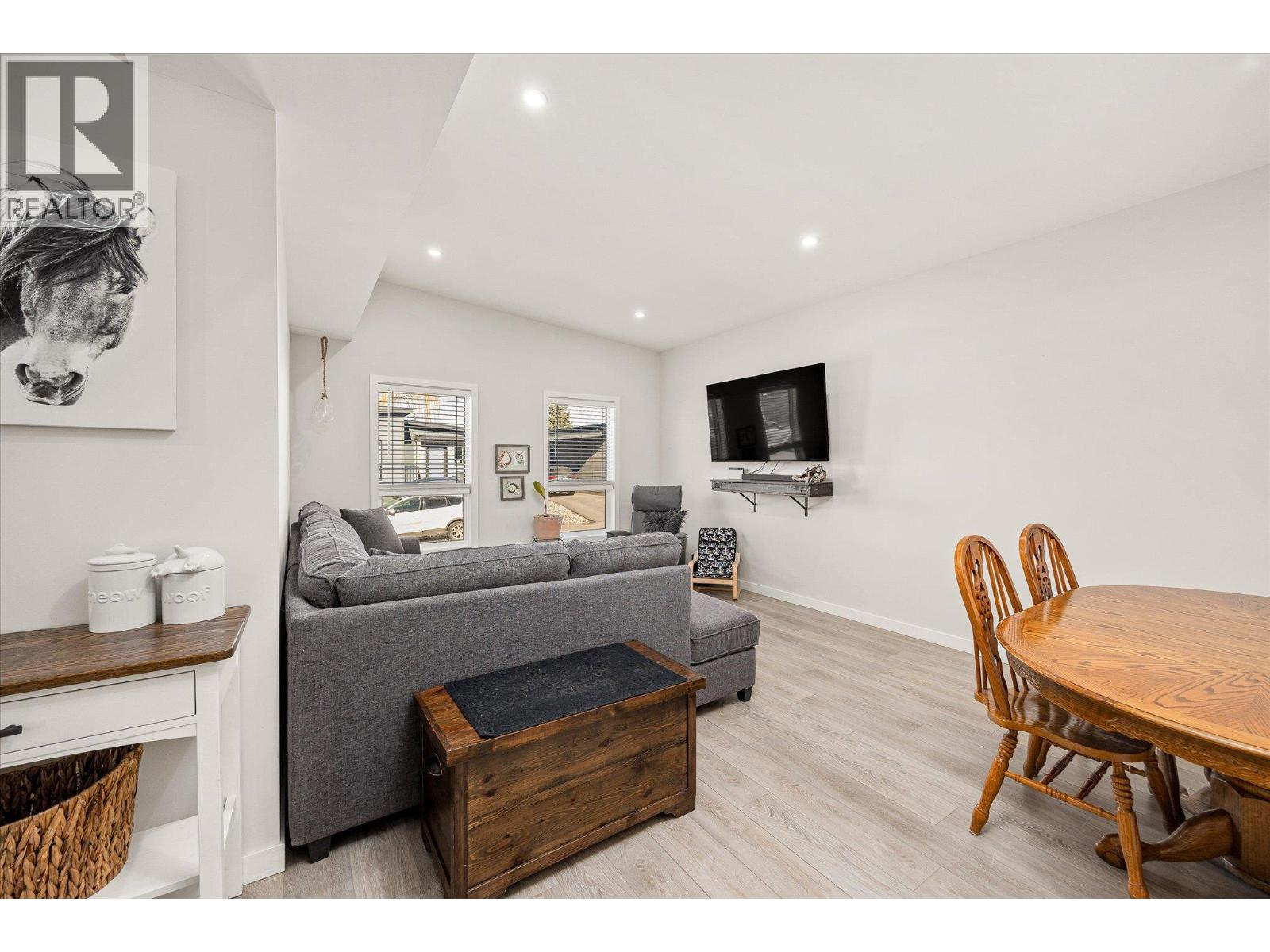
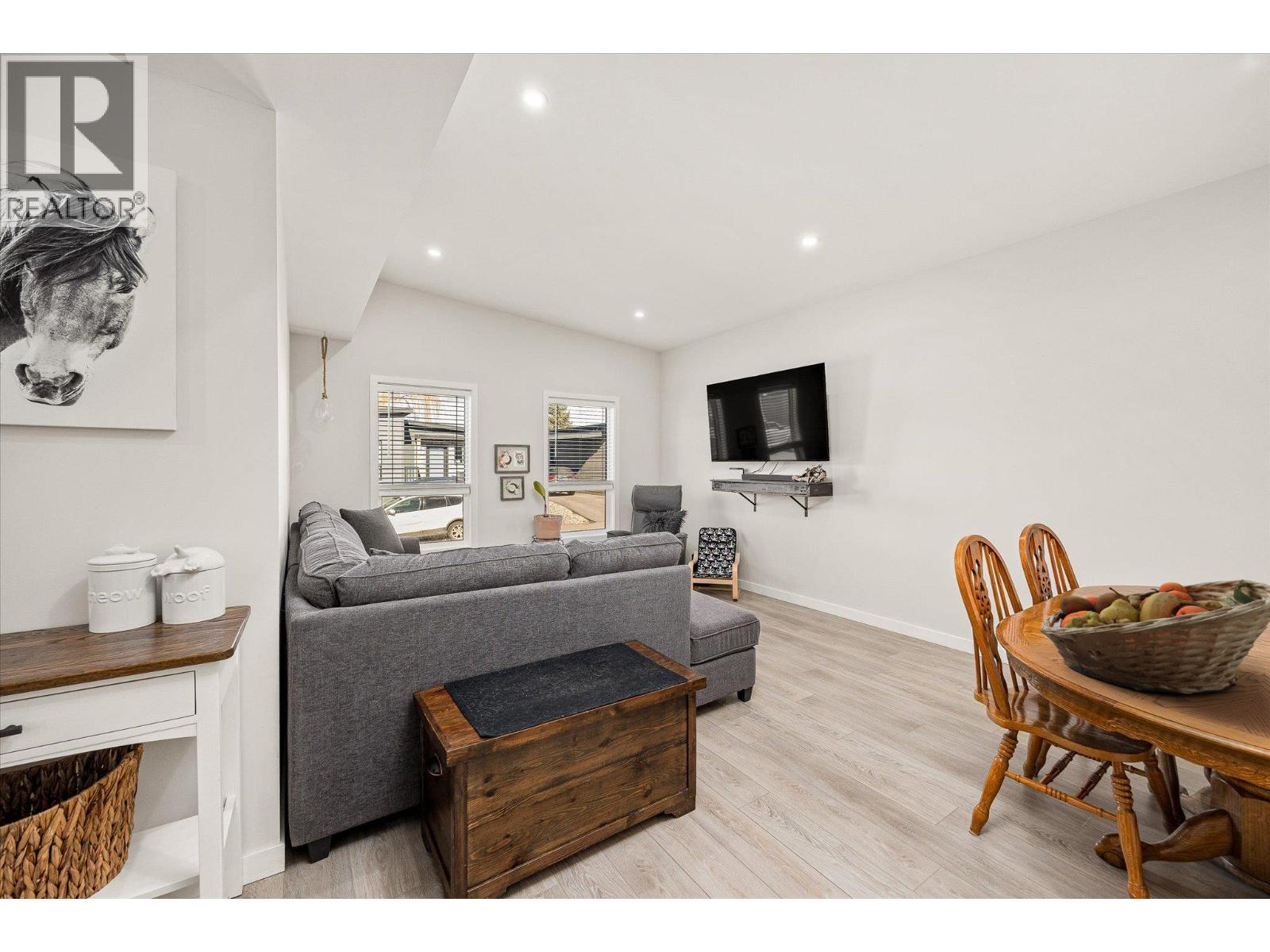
+ fruit basket [1038,578,1270,695]
